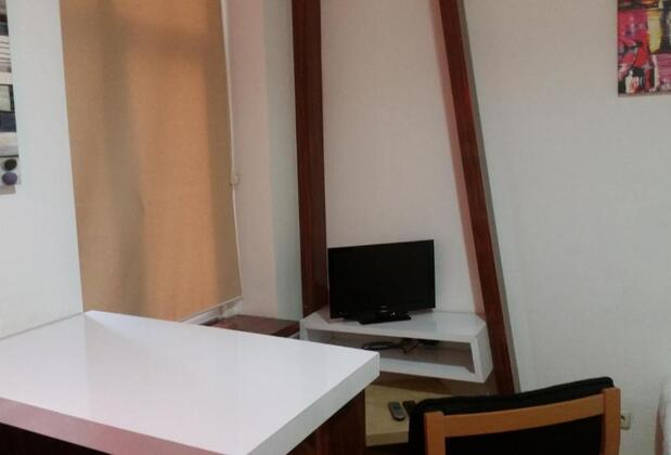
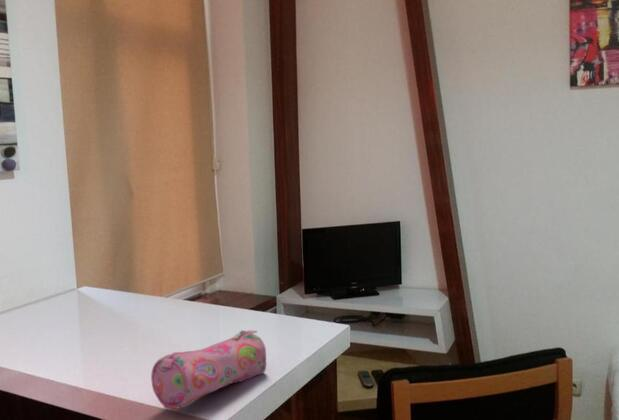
+ pencil case [150,329,267,411]
